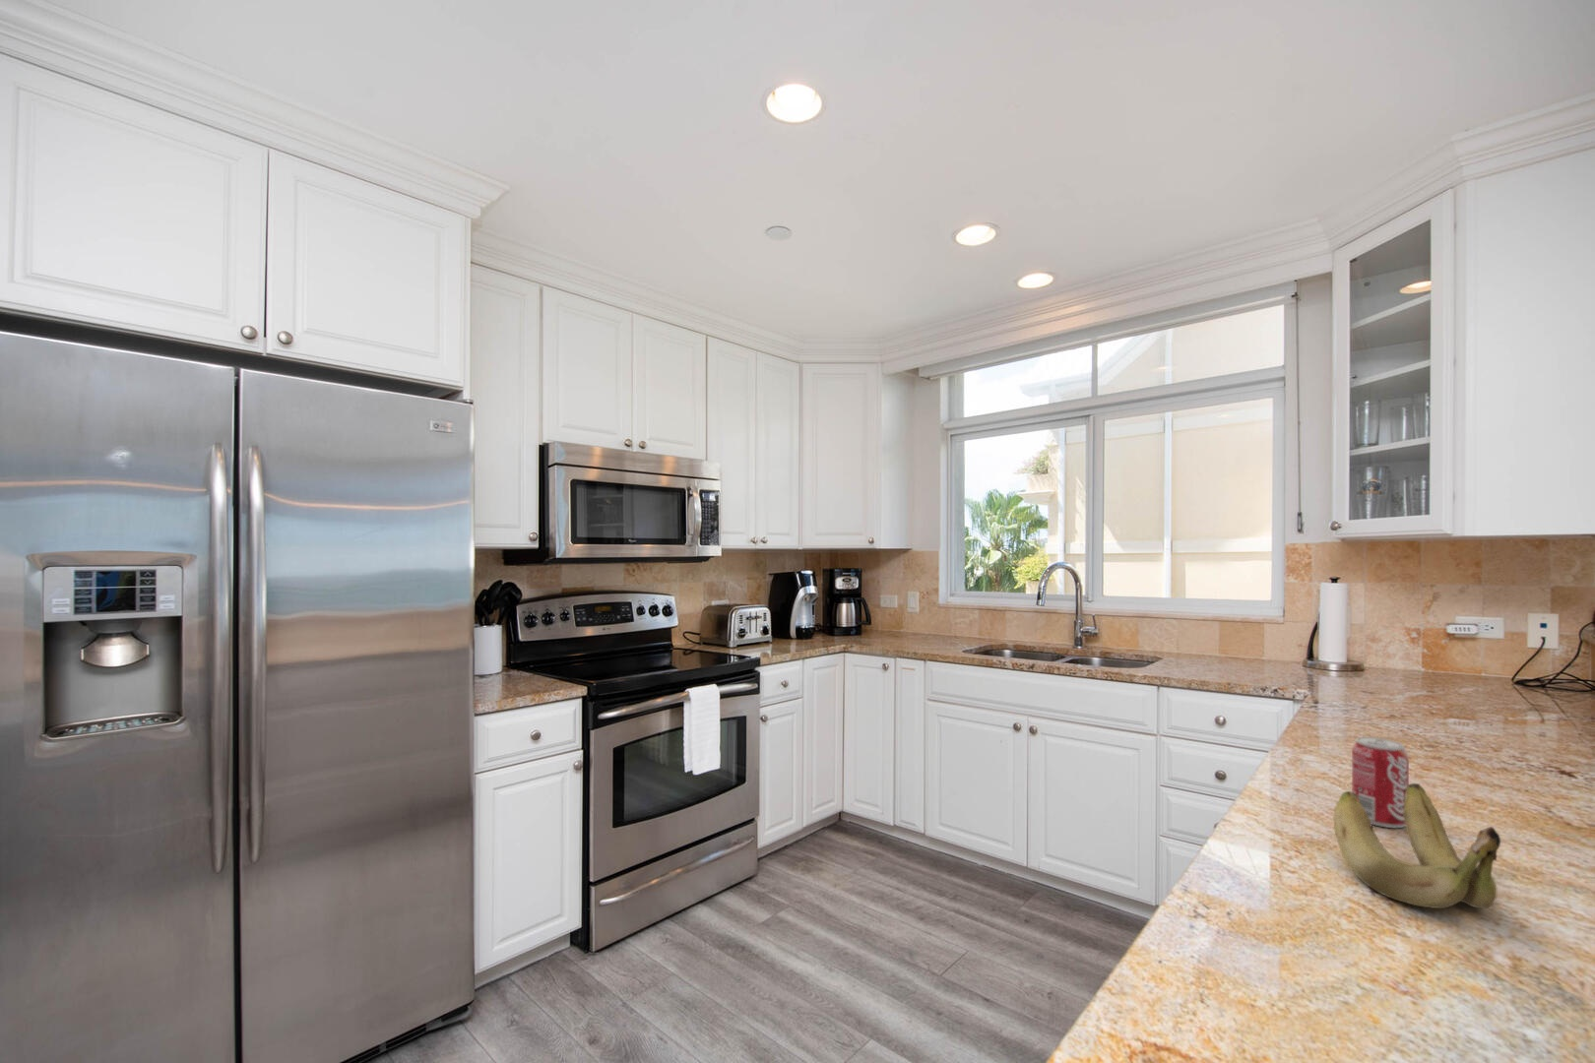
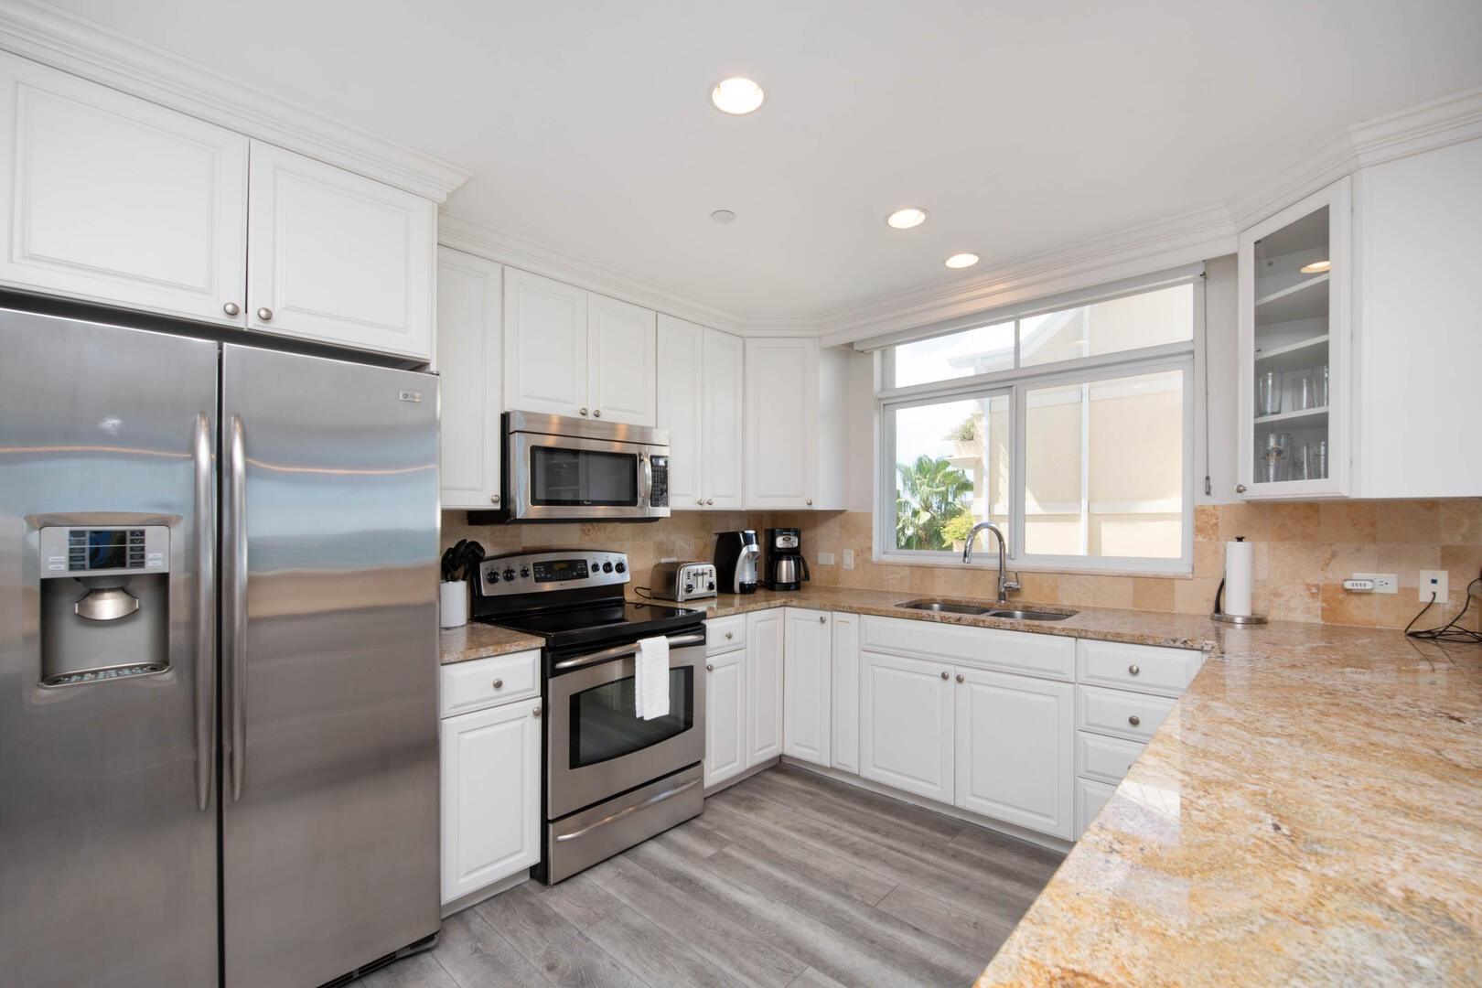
- beverage can [1351,737,1410,829]
- banana [1333,783,1501,910]
